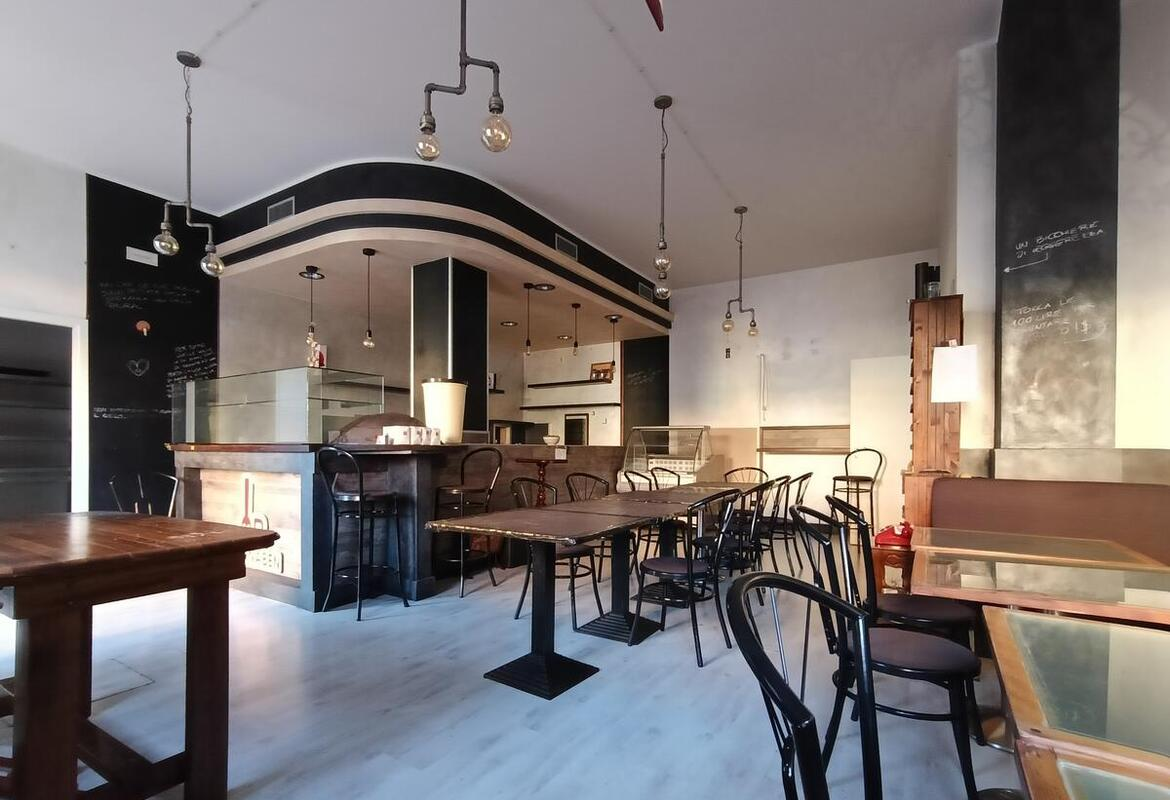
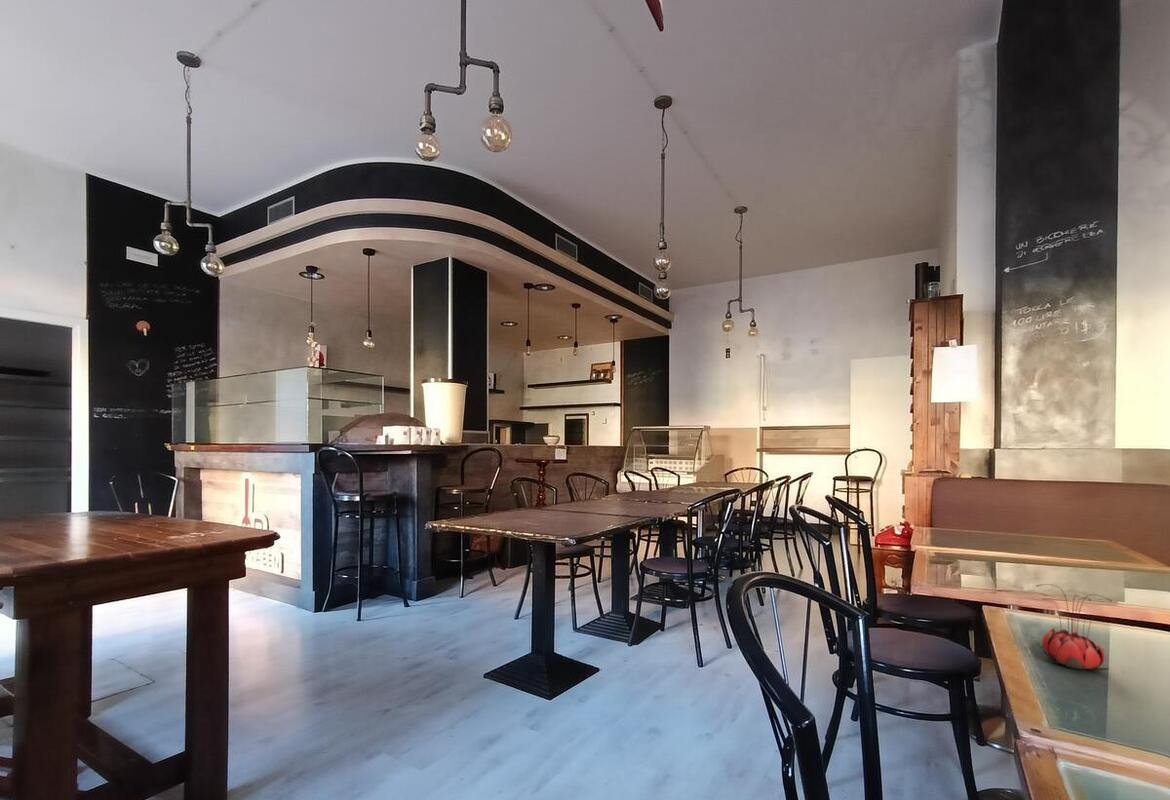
+ flower [1035,583,1115,672]
